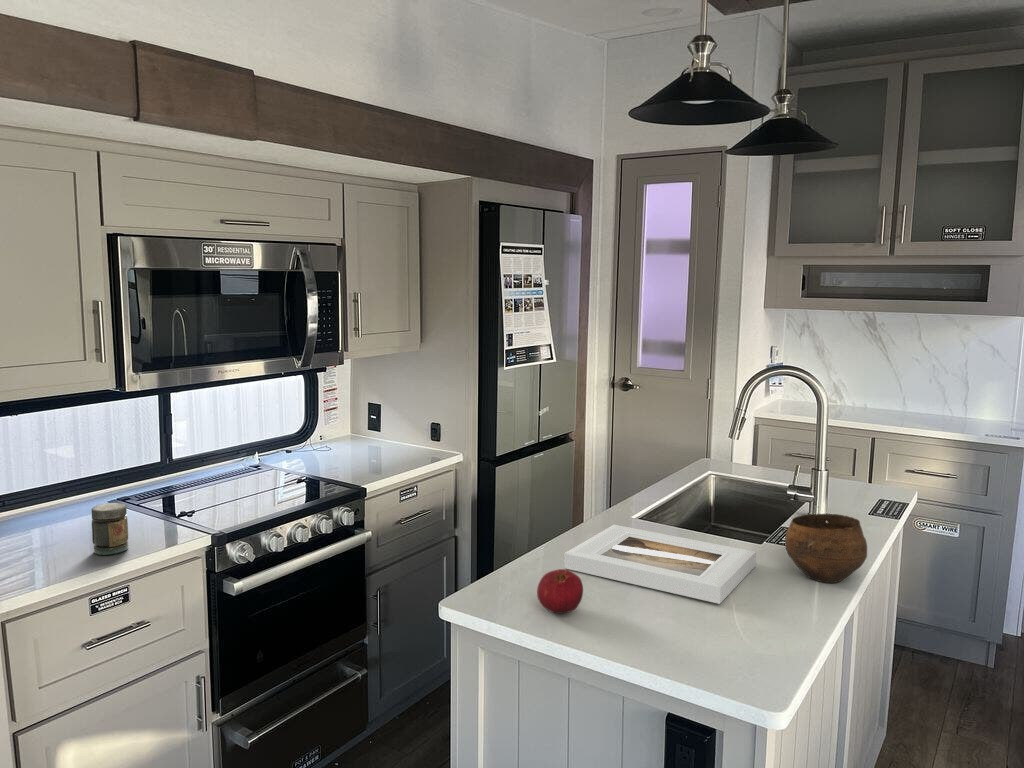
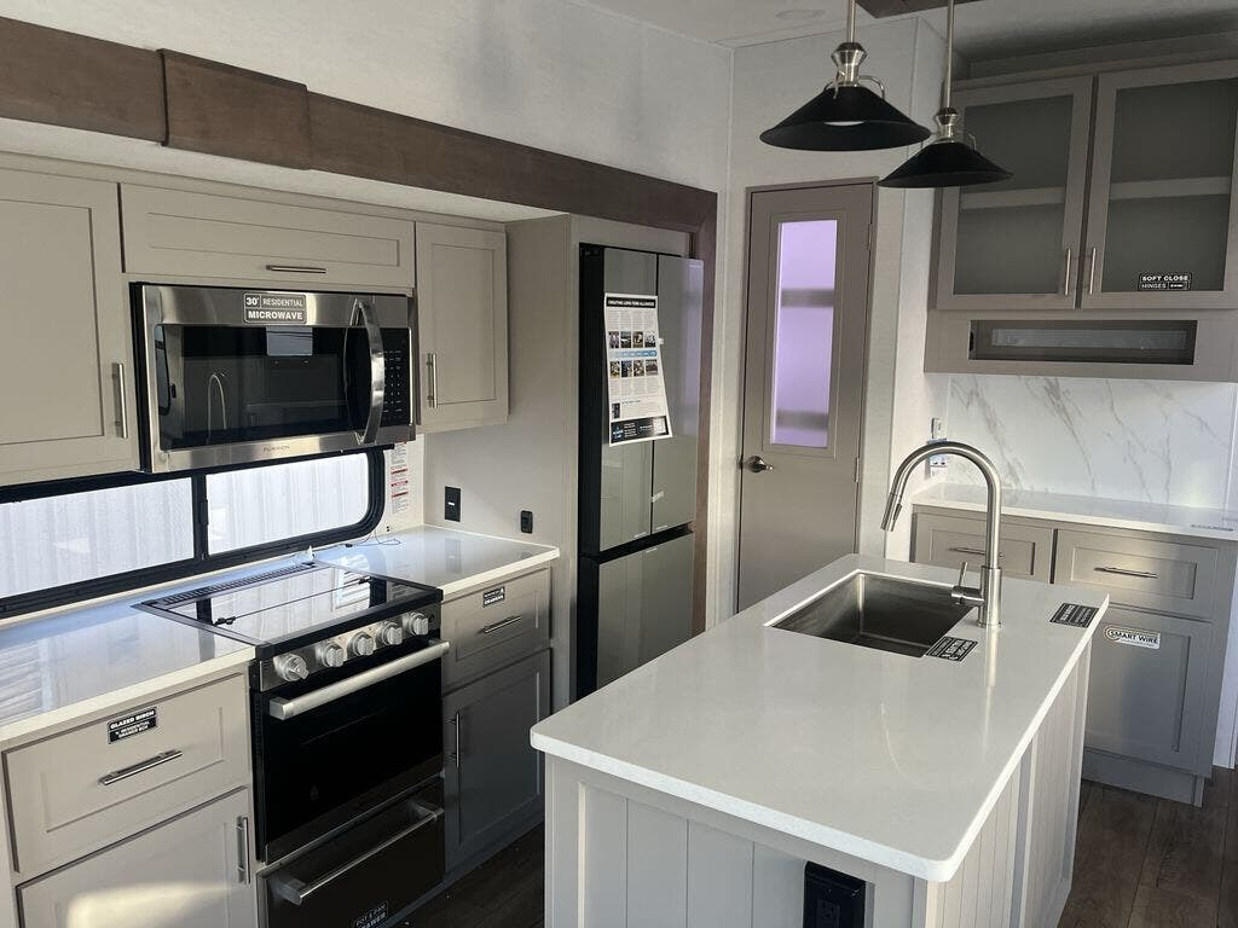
- bowl [784,513,868,584]
- jar [91,502,129,556]
- picture frame [563,524,757,605]
- fruit [536,568,584,615]
